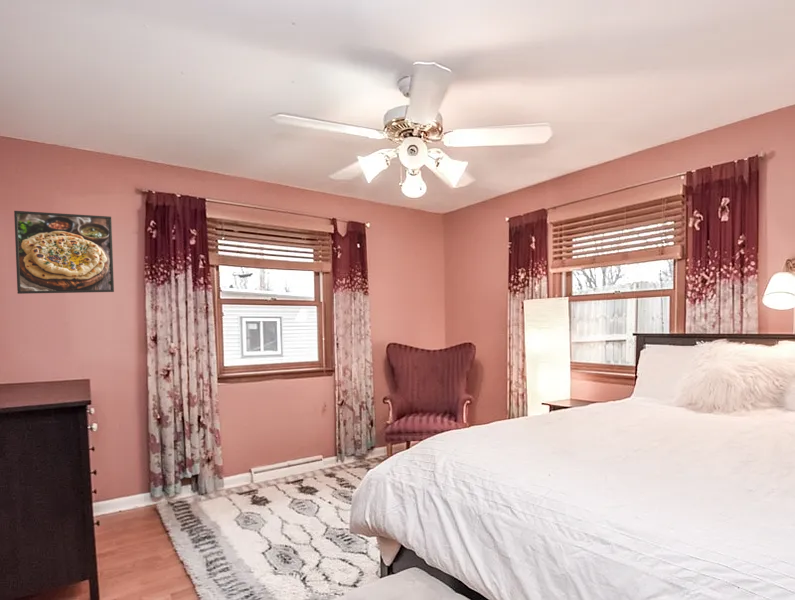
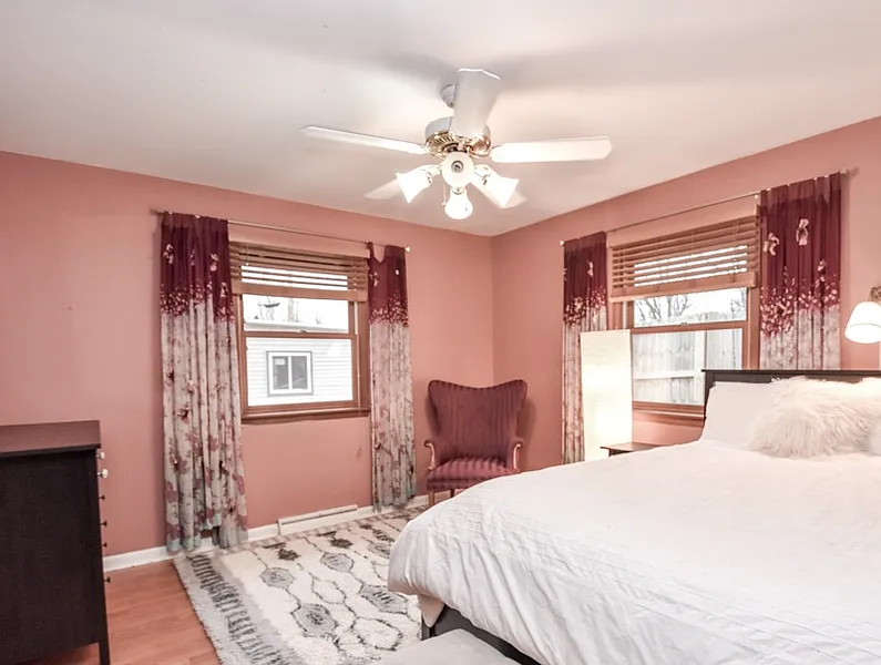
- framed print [13,210,115,295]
